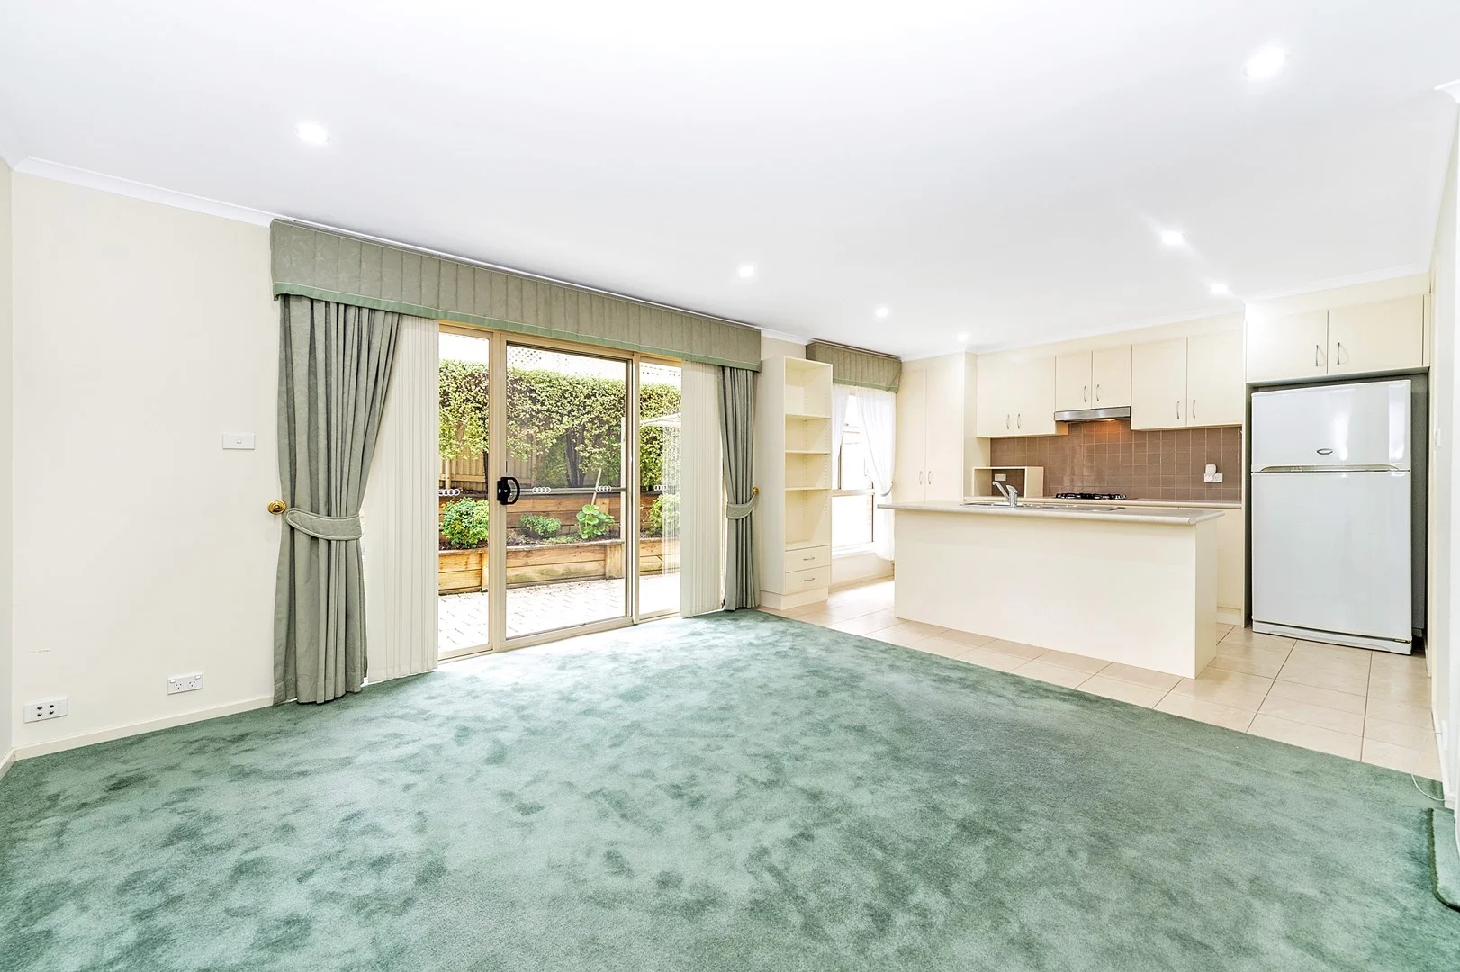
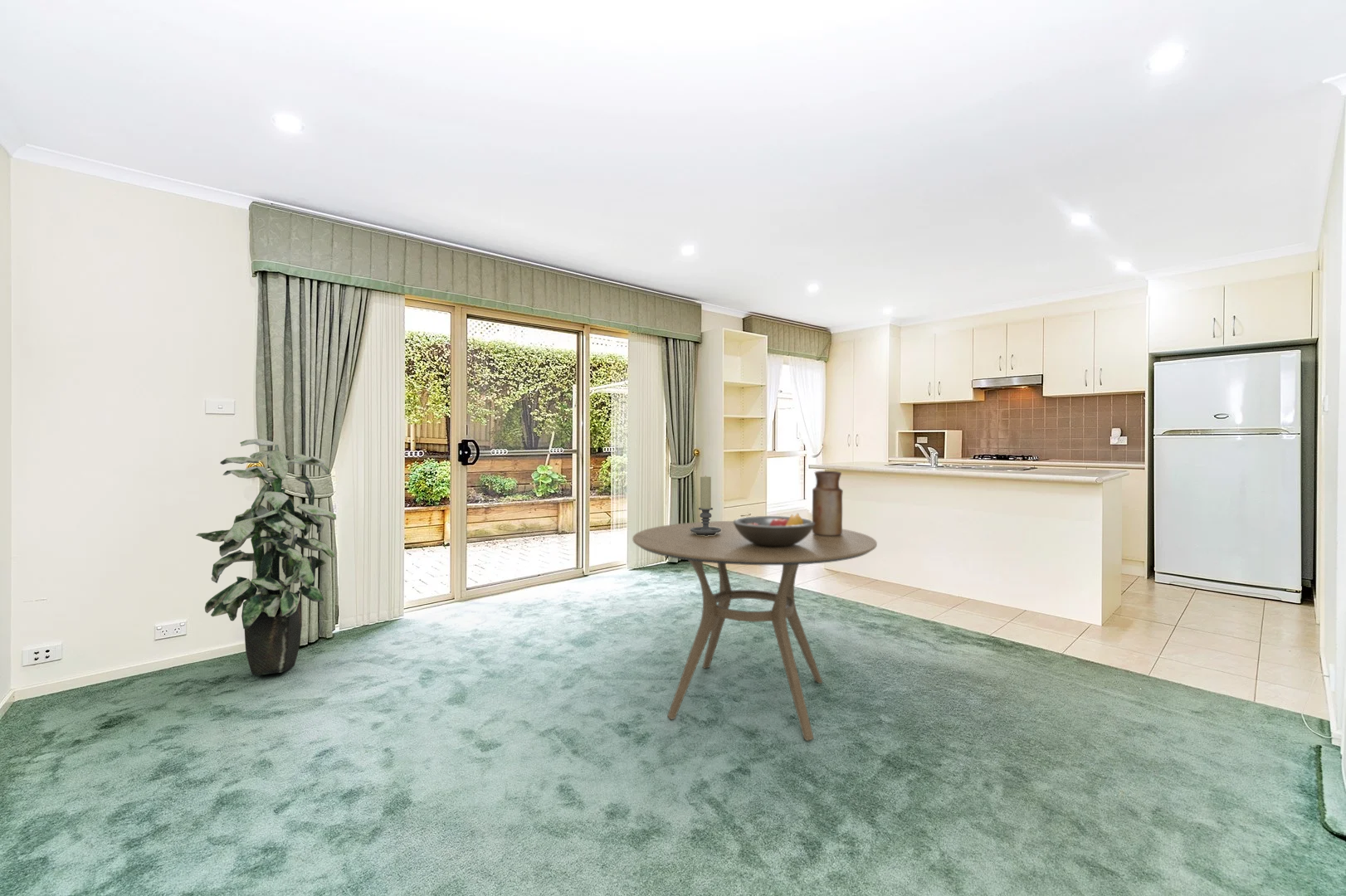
+ candle holder [690,475,721,536]
+ vase [812,470,844,536]
+ fruit bowl [733,513,815,547]
+ dining table [632,520,878,742]
+ indoor plant [195,438,337,676]
